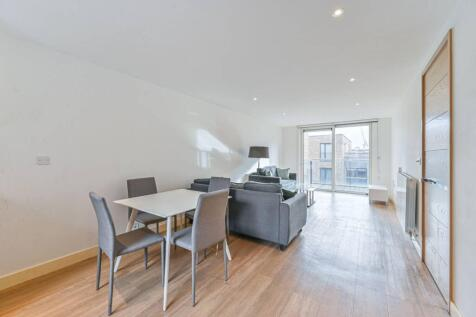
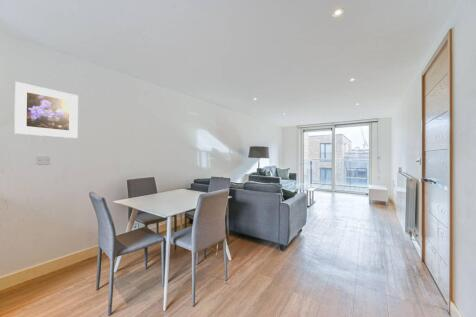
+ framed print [13,81,79,139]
